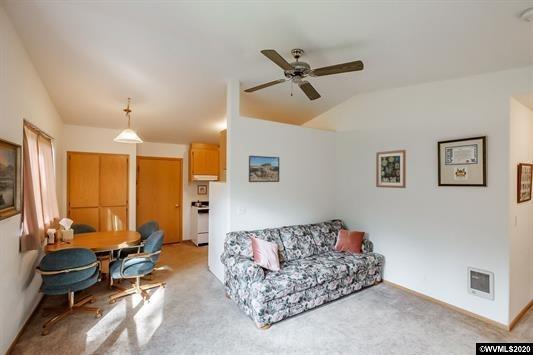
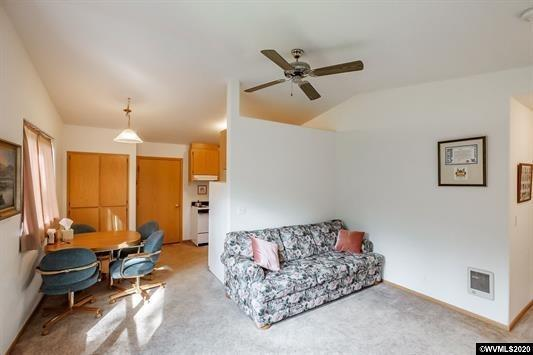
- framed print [248,155,280,183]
- wall art [375,149,407,189]
